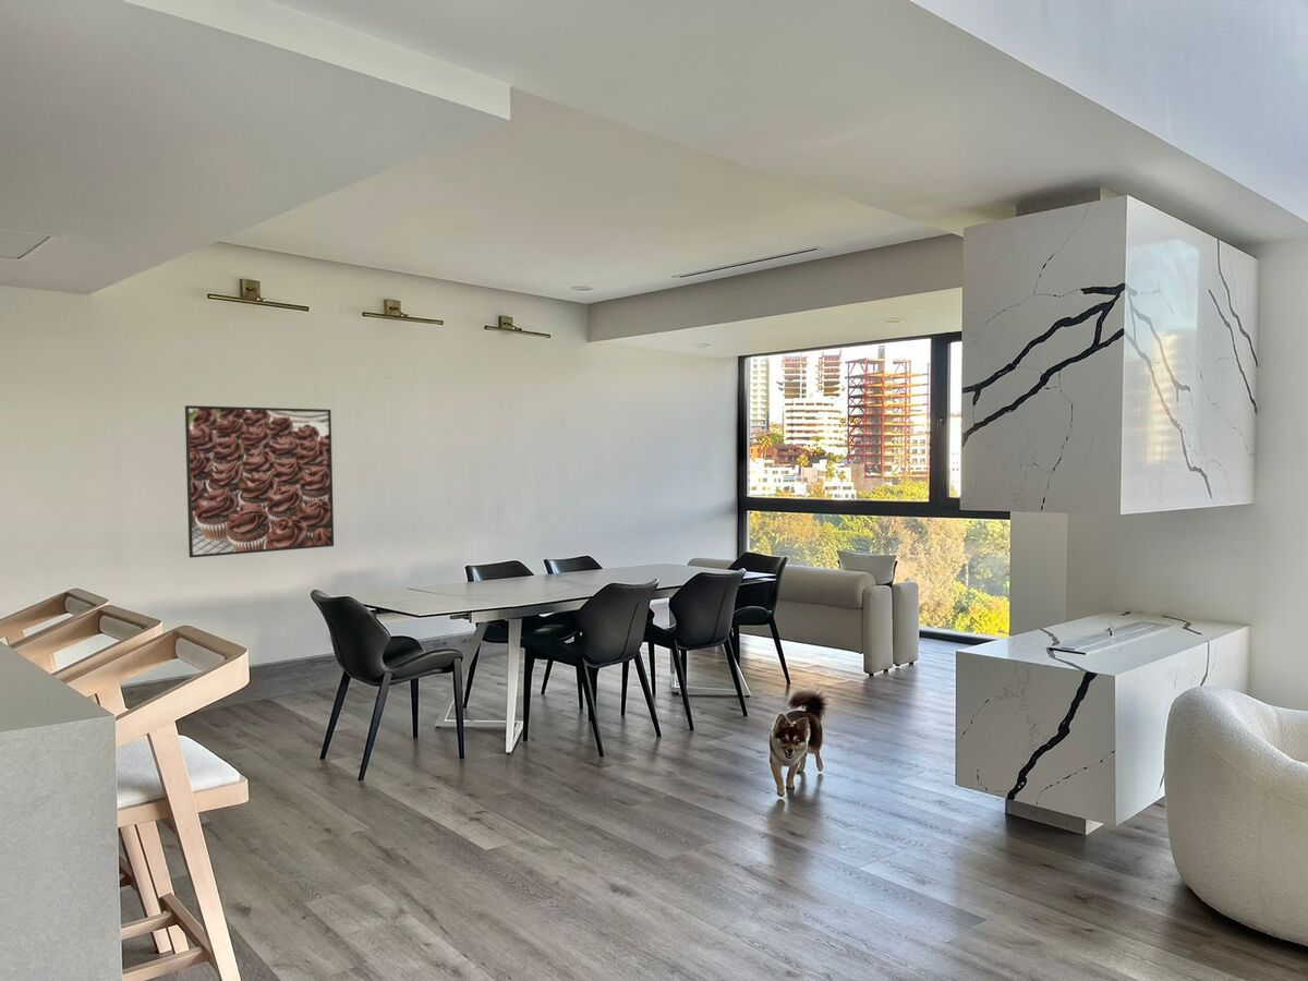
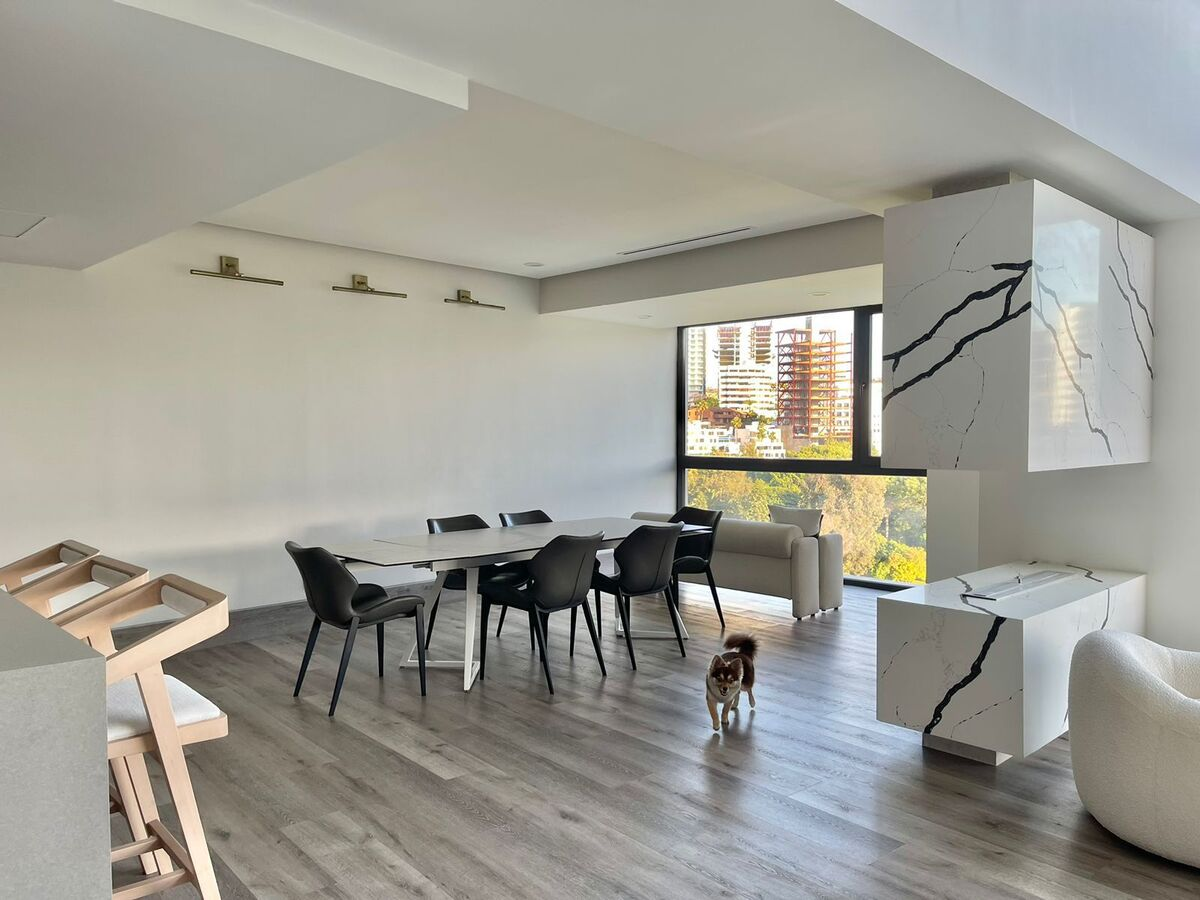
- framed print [184,404,335,559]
